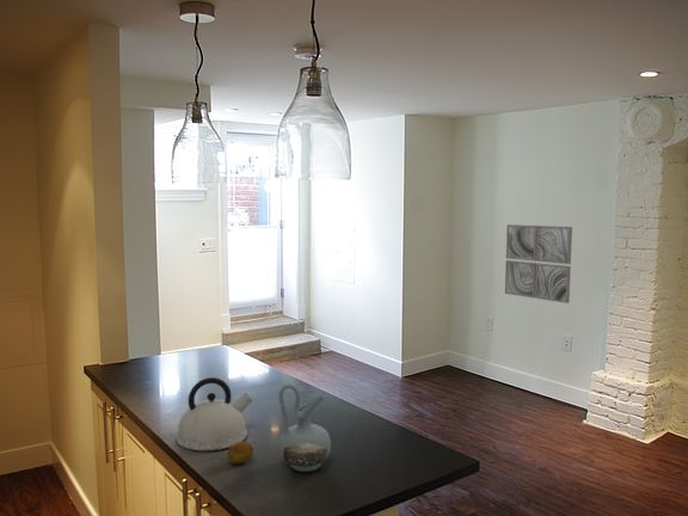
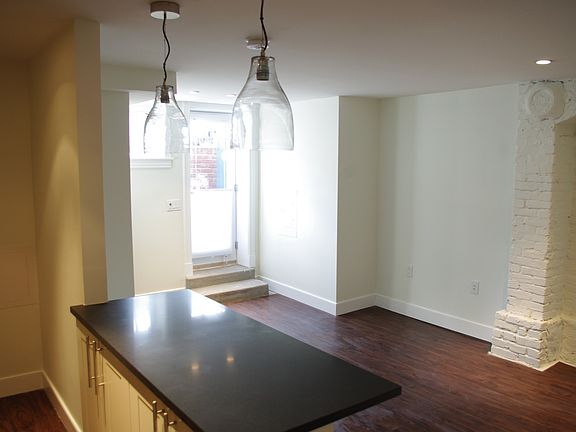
- wall art [504,223,573,305]
- kettle [174,376,253,452]
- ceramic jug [278,382,332,473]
- fruit [227,441,254,465]
